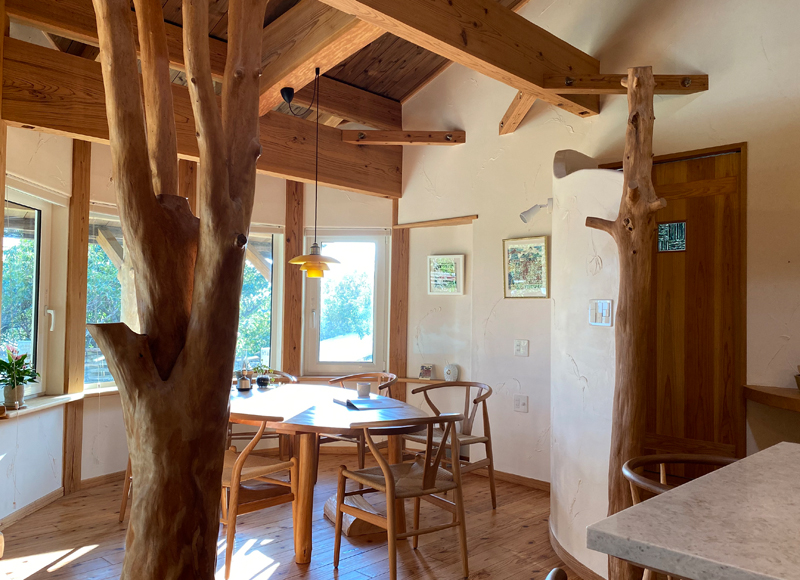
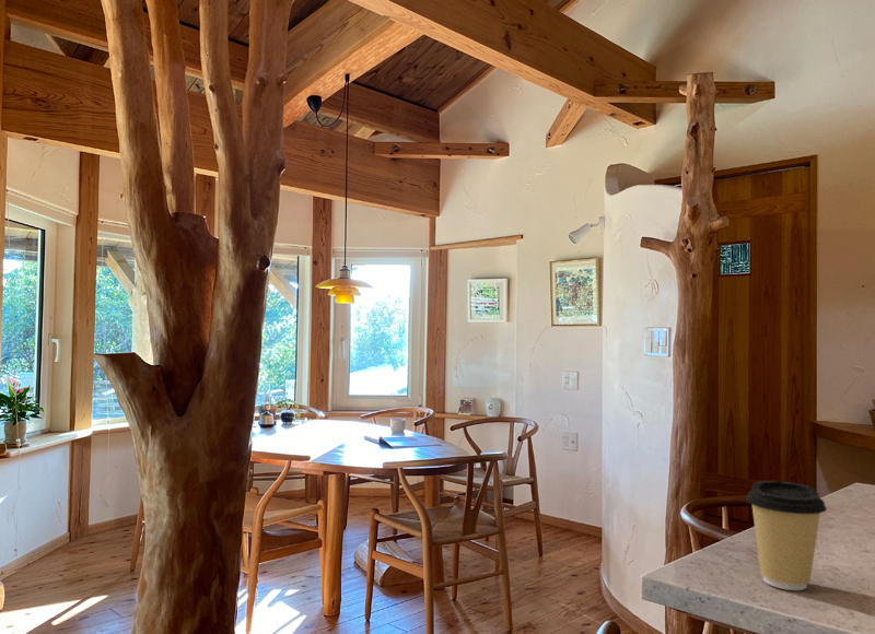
+ coffee cup [745,480,828,591]
